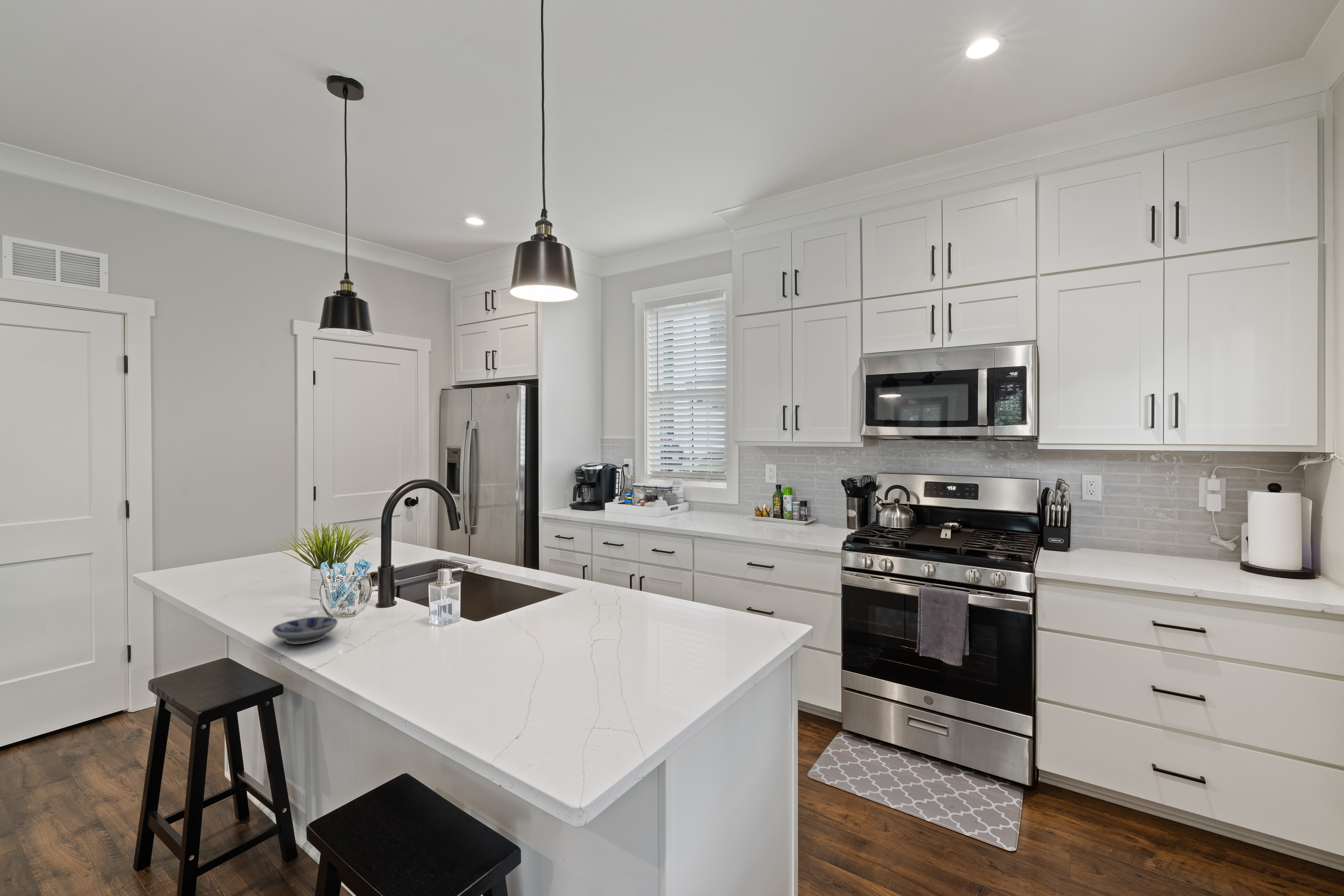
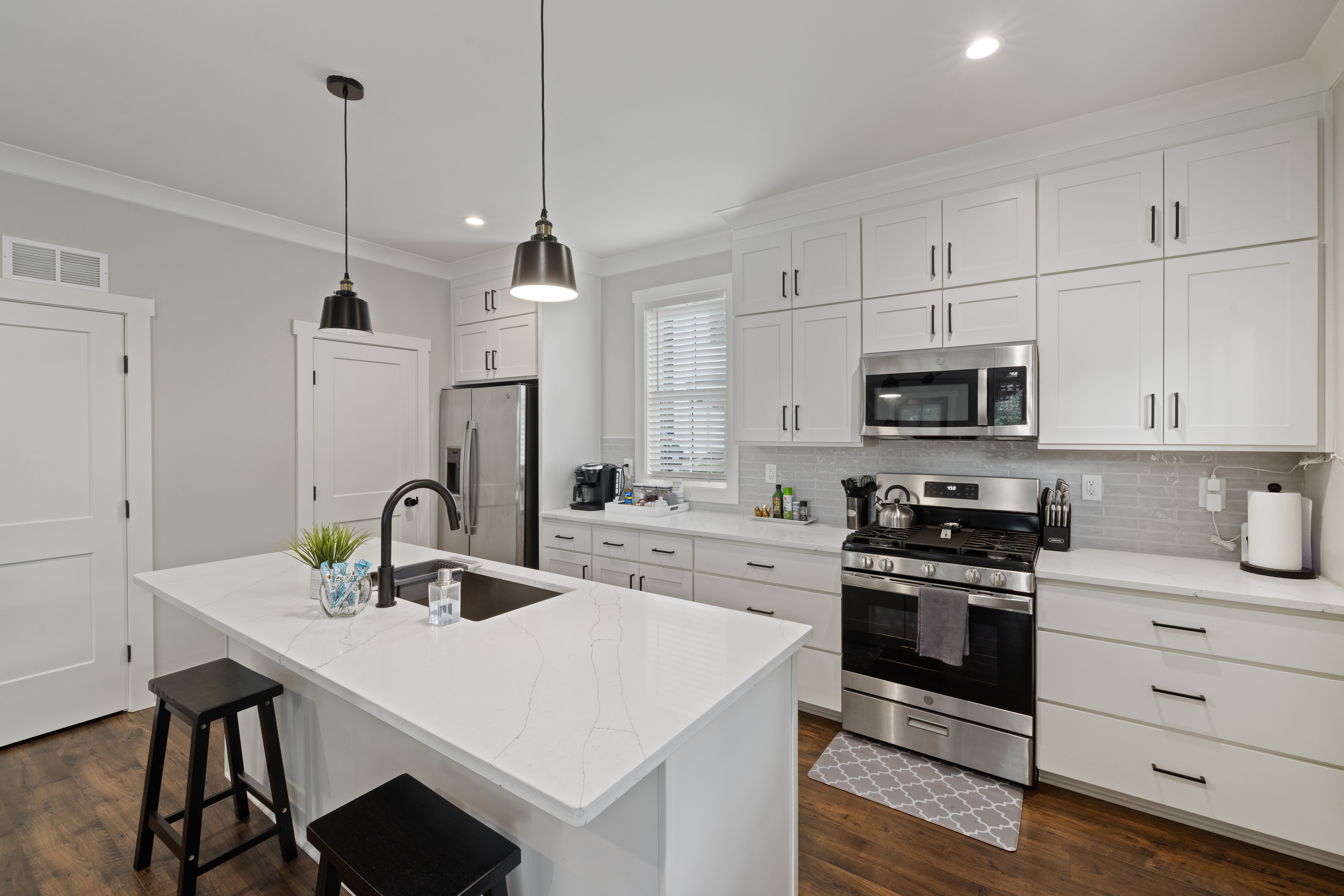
- bowl [272,617,338,644]
